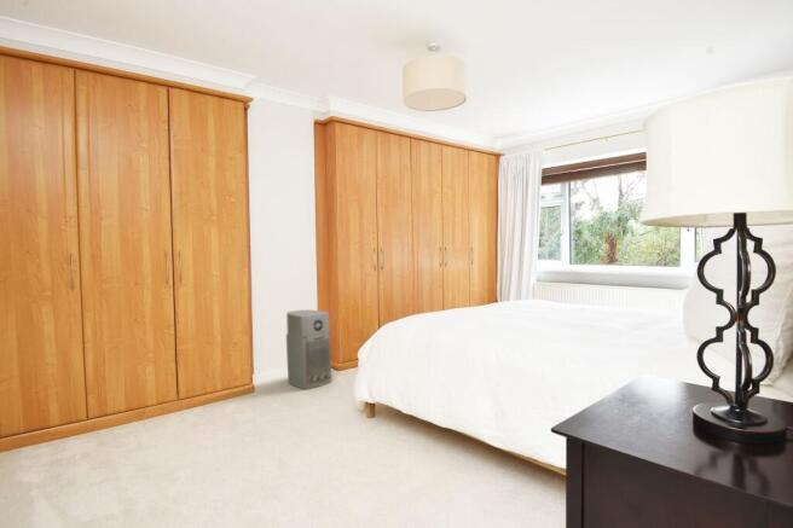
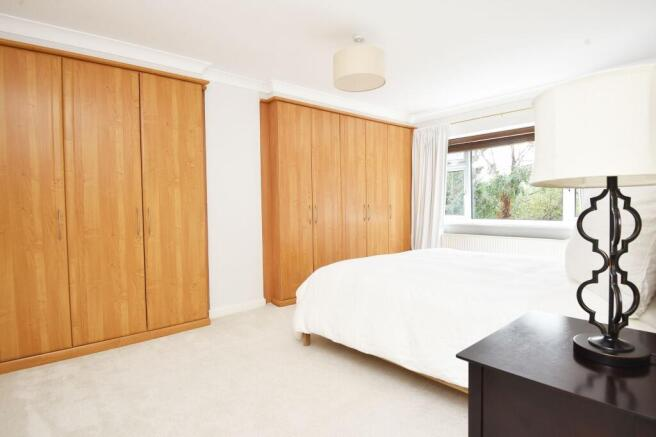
- air purifier [285,309,332,390]
